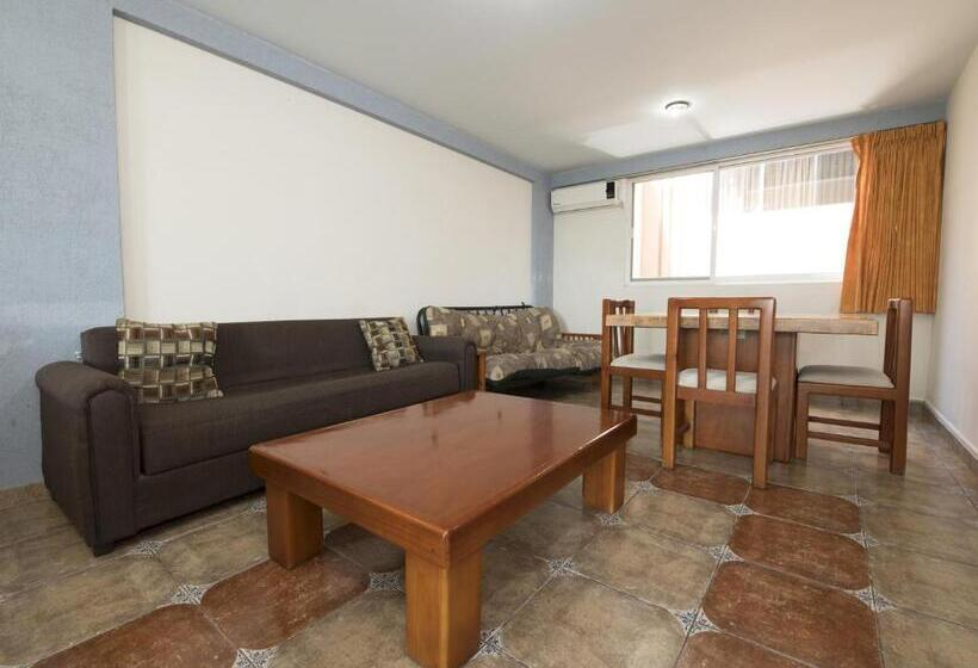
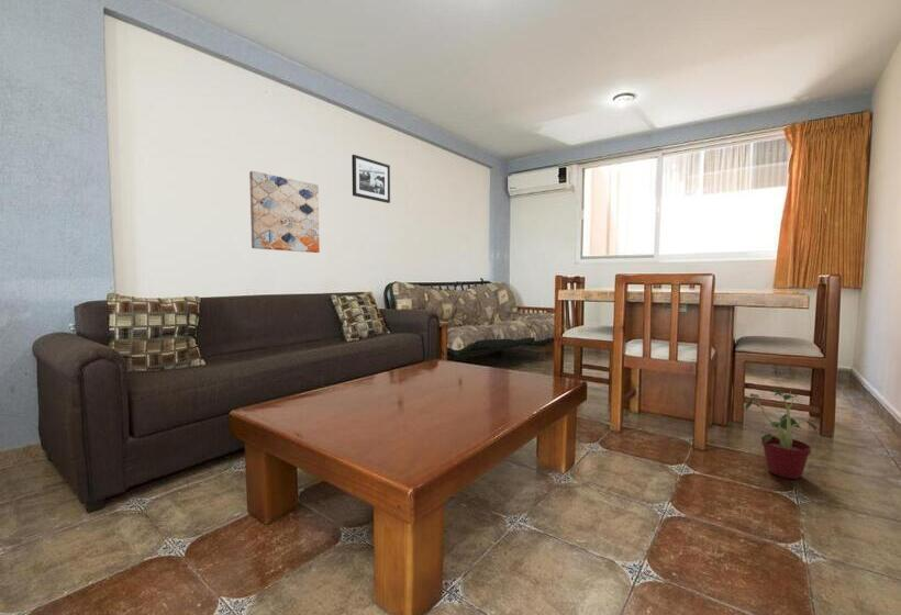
+ potted plant [744,388,823,480]
+ wall art [248,170,321,254]
+ picture frame [351,154,391,204]
